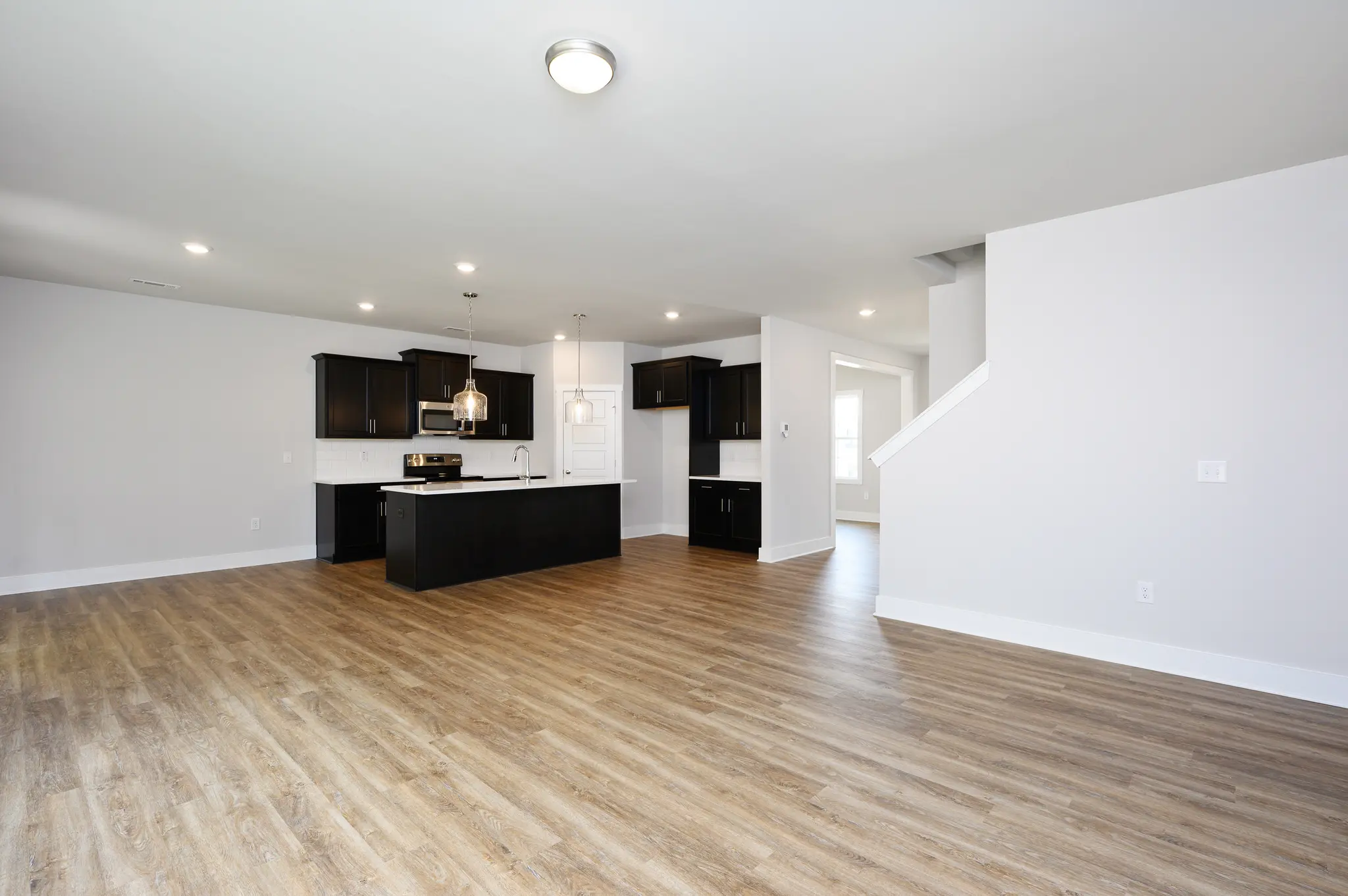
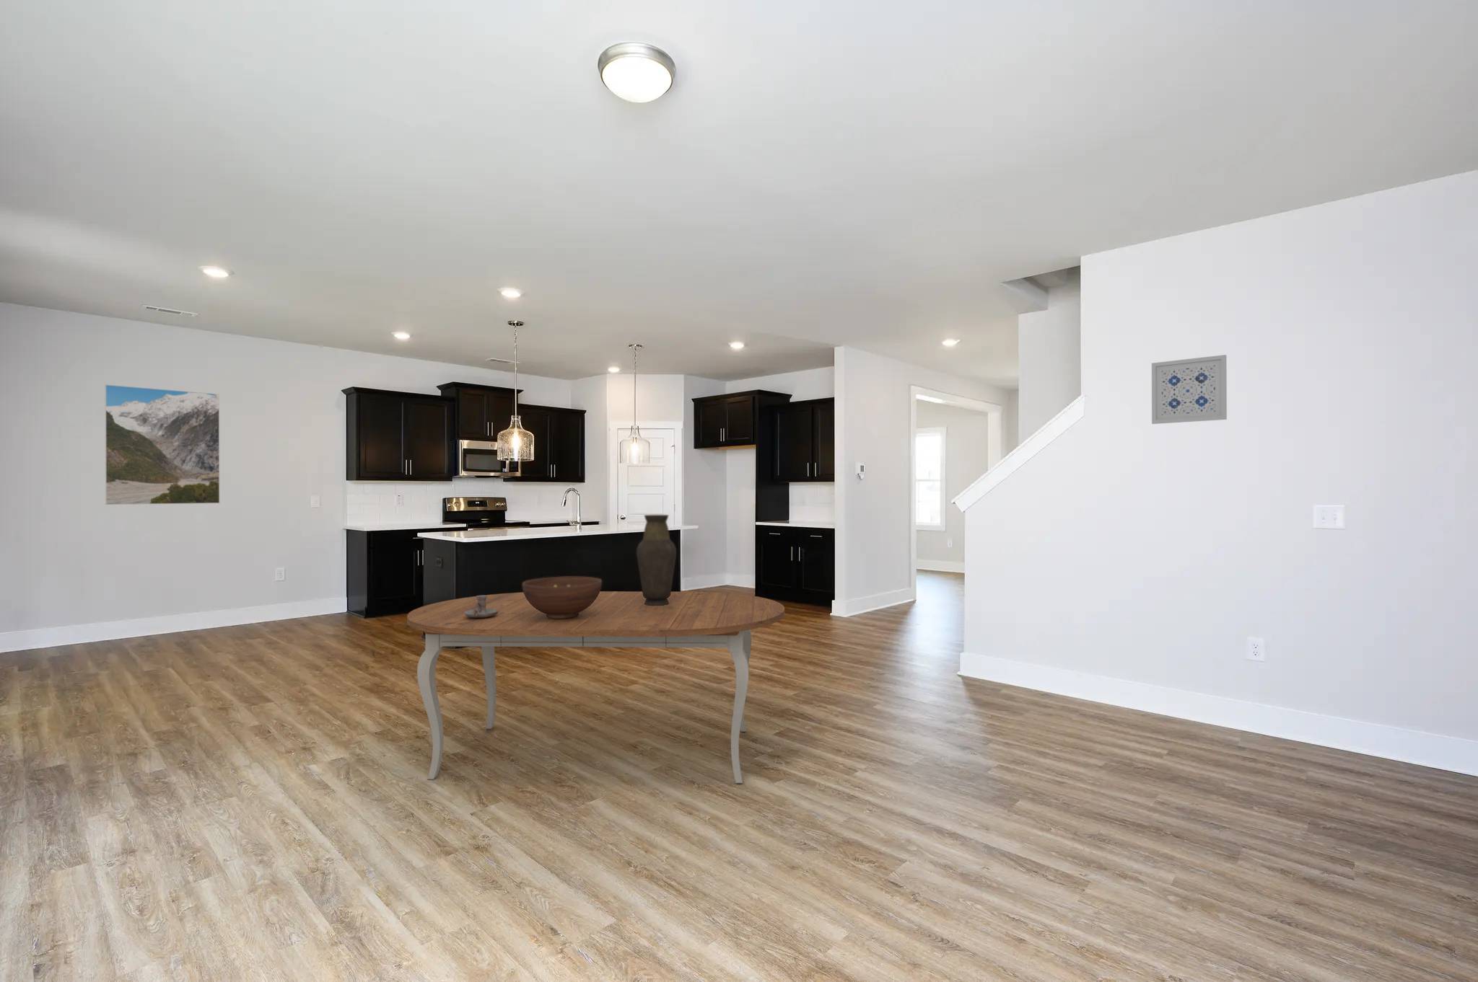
+ dining table [407,591,785,784]
+ vase [636,514,677,606]
+ fruit bowl [522,576,603,619]
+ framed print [104,384,220,505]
+ wall art [1151,354,1228,424]
+ candle holder [465,595,499,618]
